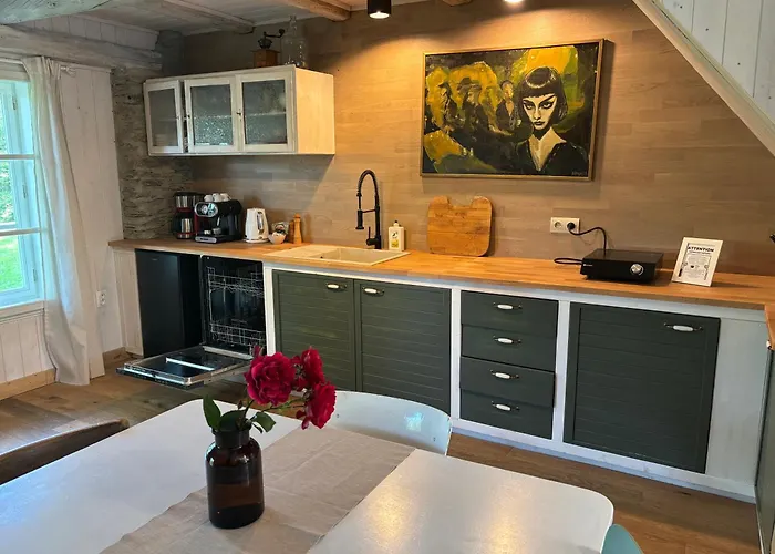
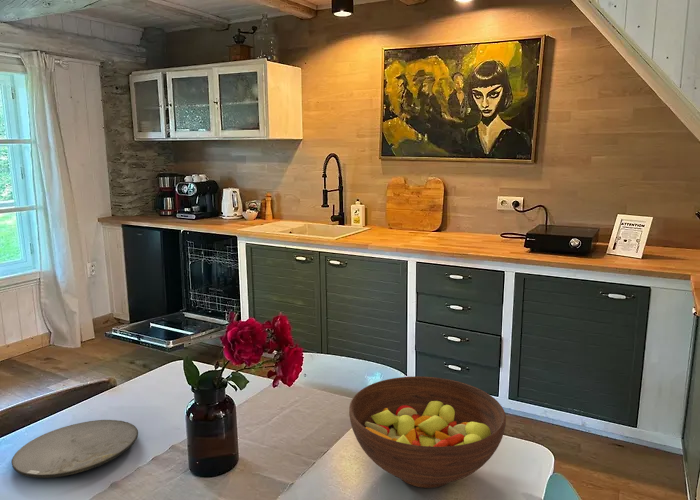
+ fruit bowl [348,375,507,489]
+ plate [10,419,139,479]
